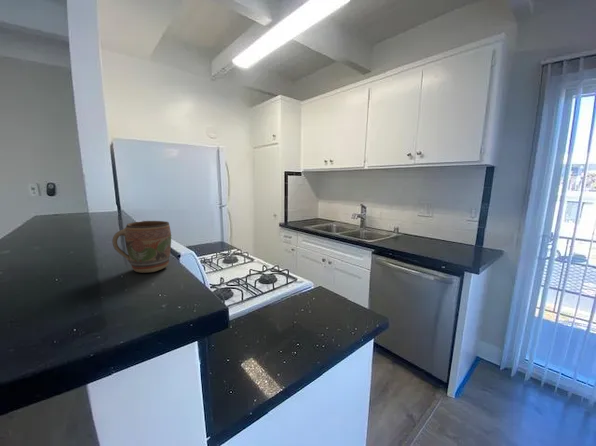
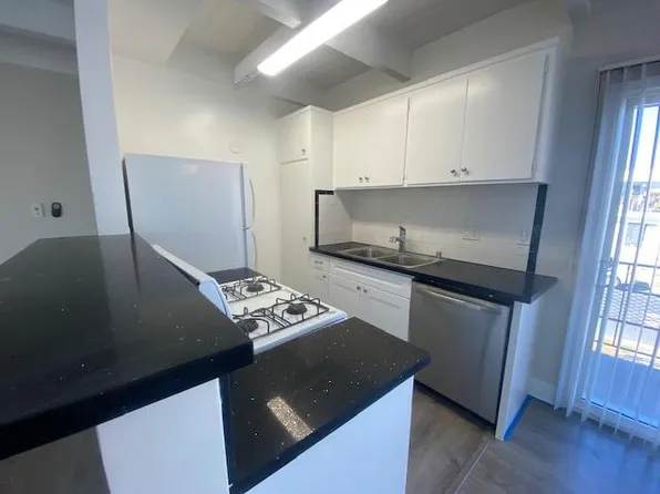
- mug [111,220,172,274]
